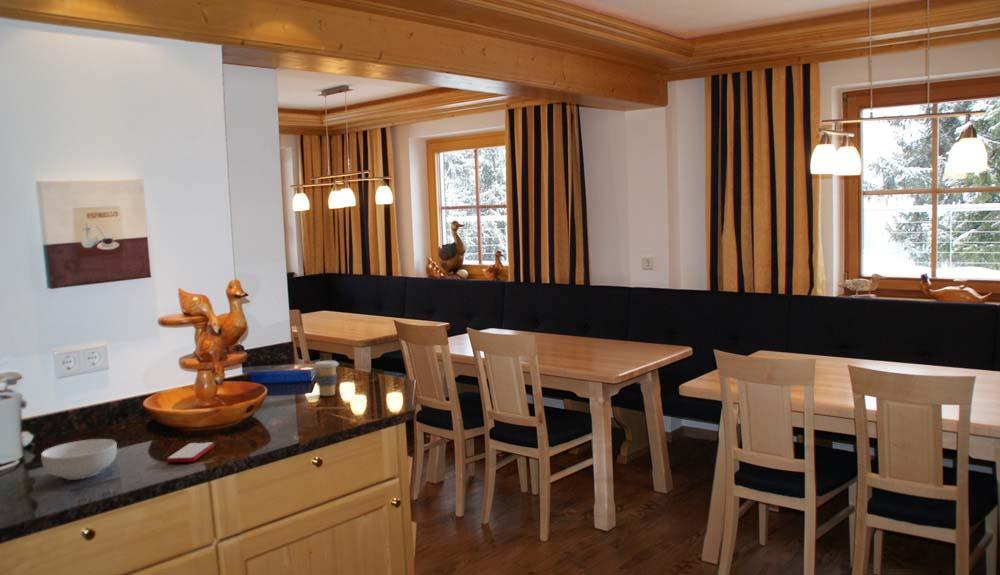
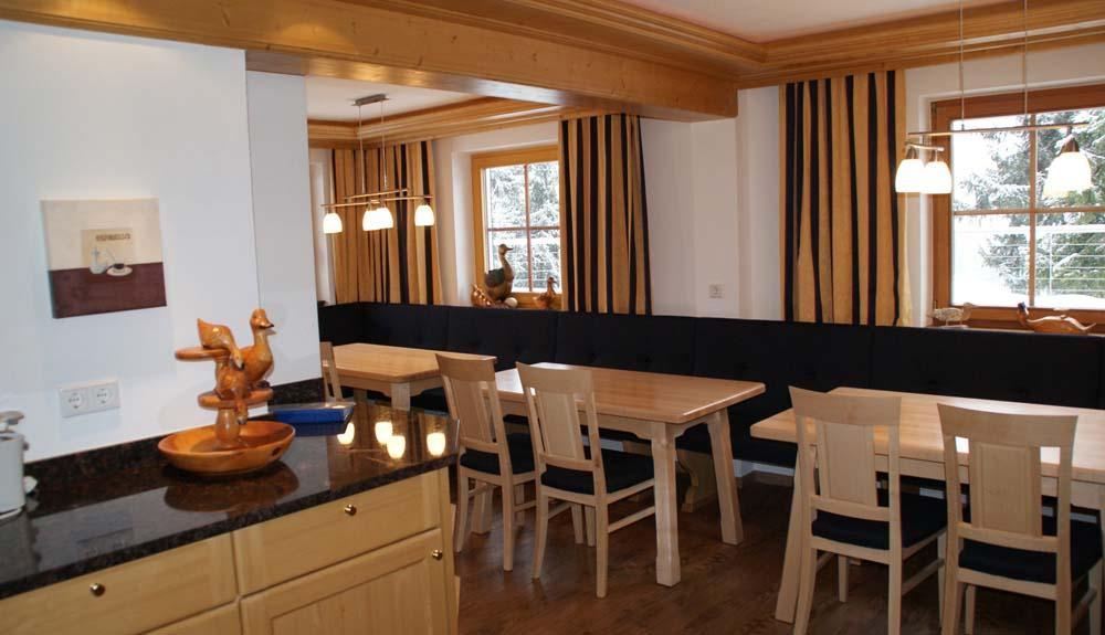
- coffee cup [312,360,339,397]
- cereal bowl [40,438,118,481]
- smartphone [166,441,215,463]
